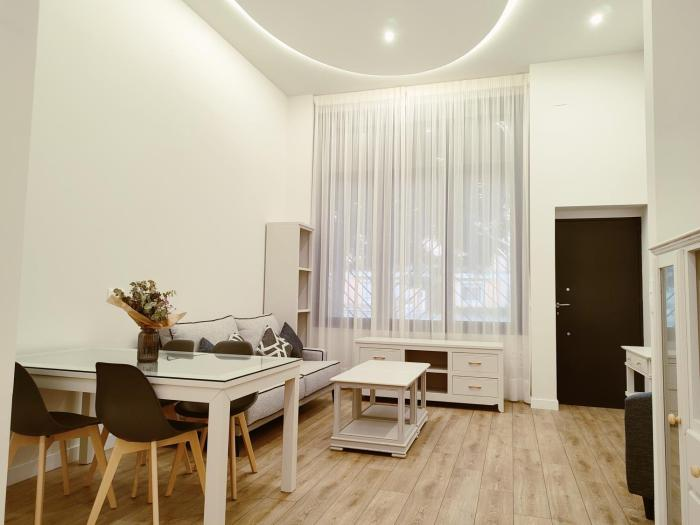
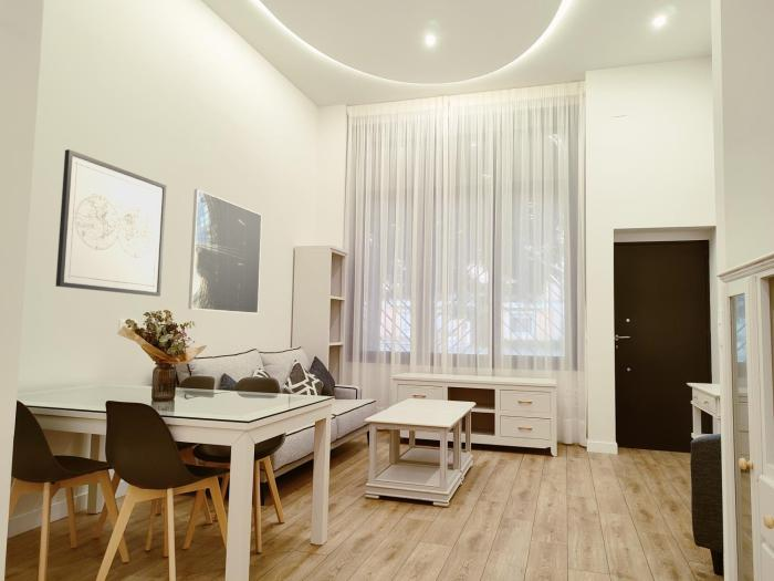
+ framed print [188,188,263,314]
+ wall art [54,148,167,298]
